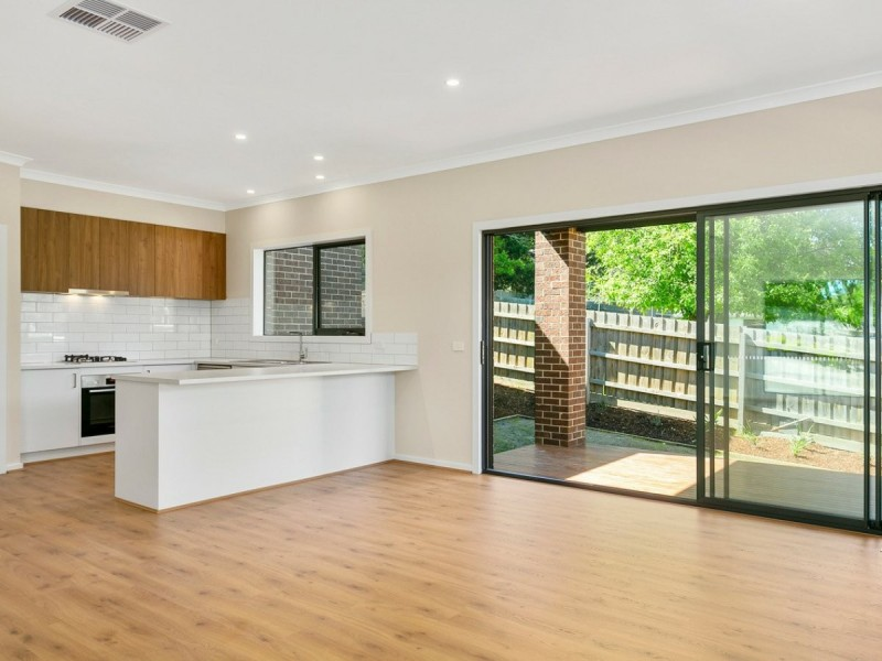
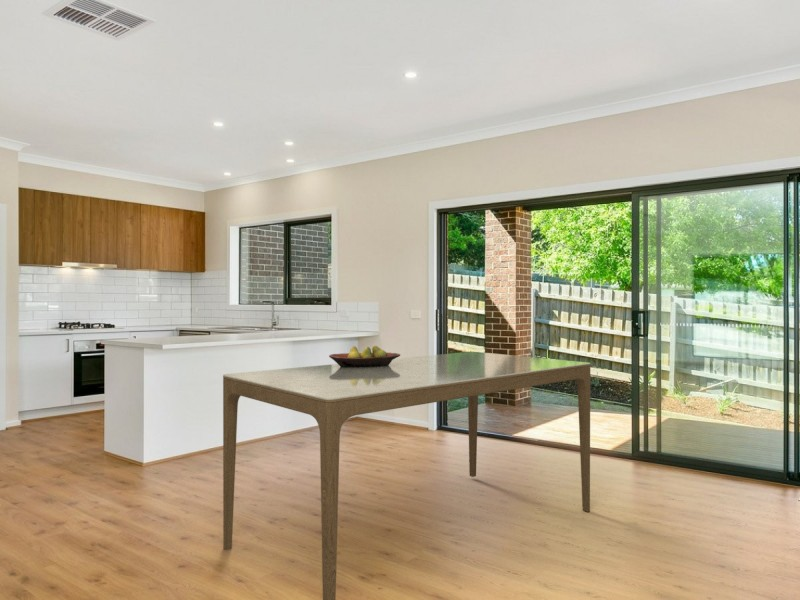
+ fruit bowl [328,345,401,367]
+ dining table [222,351,591,600]
